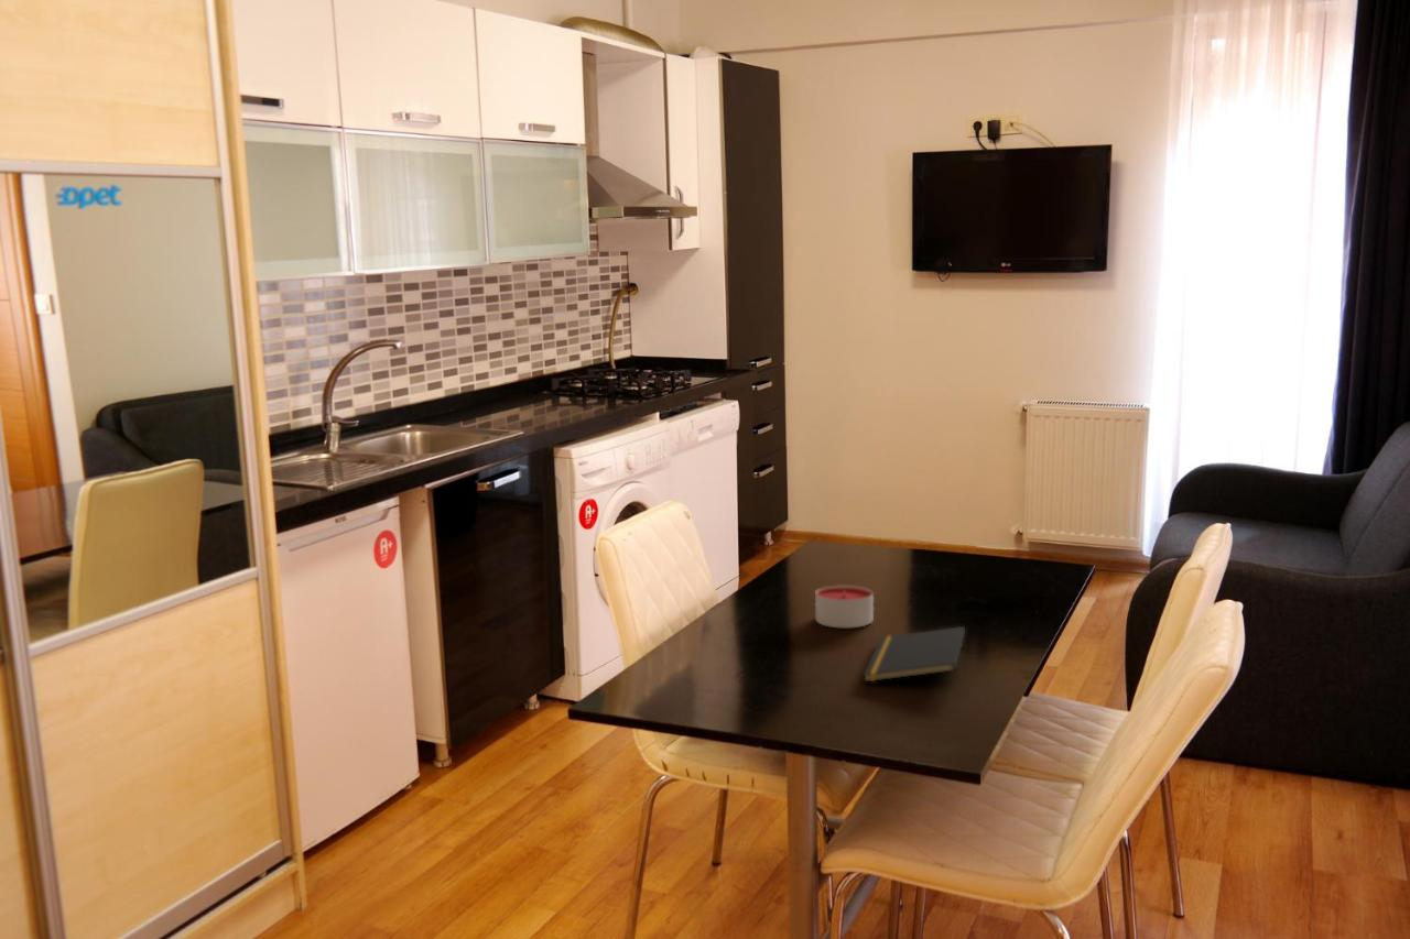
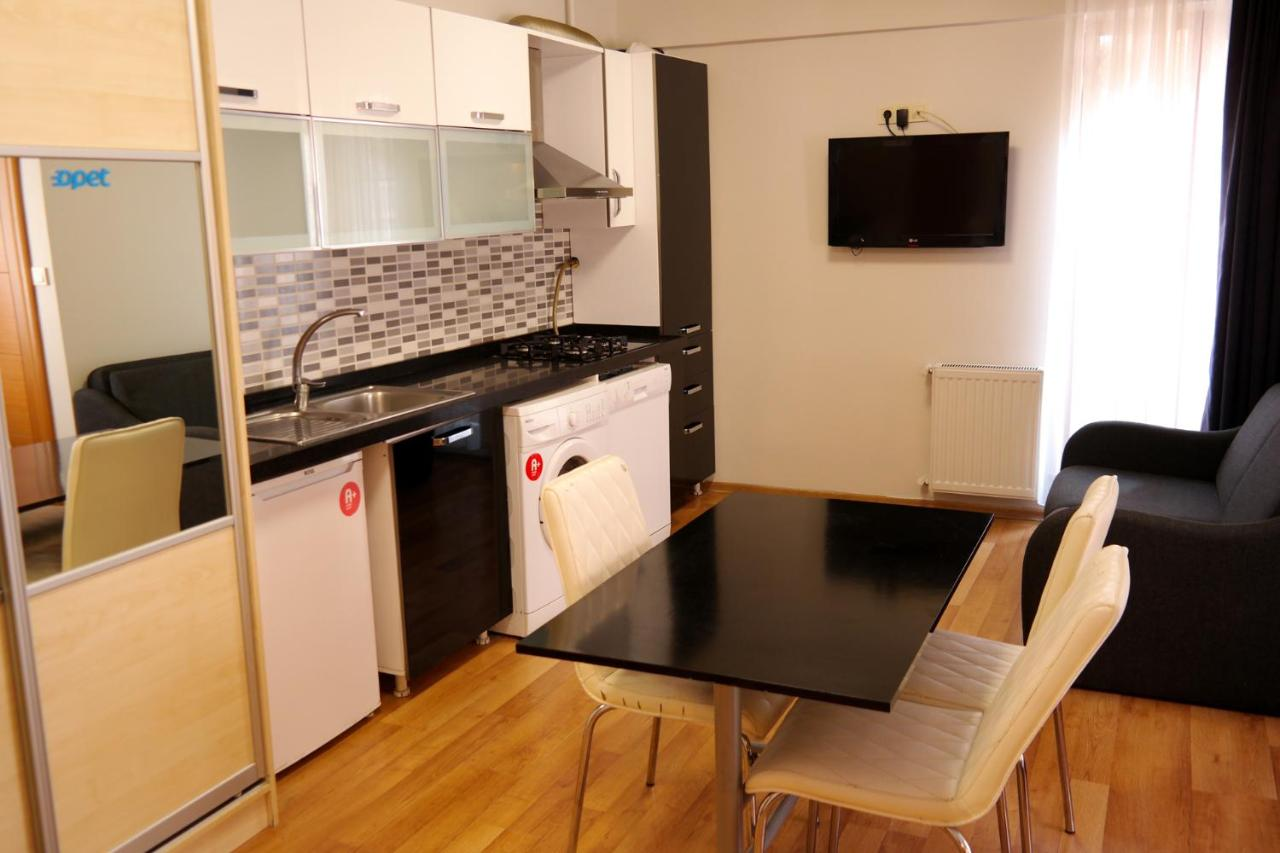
- notepad [863,625,966,683]
- candle [814,583,875,629]
